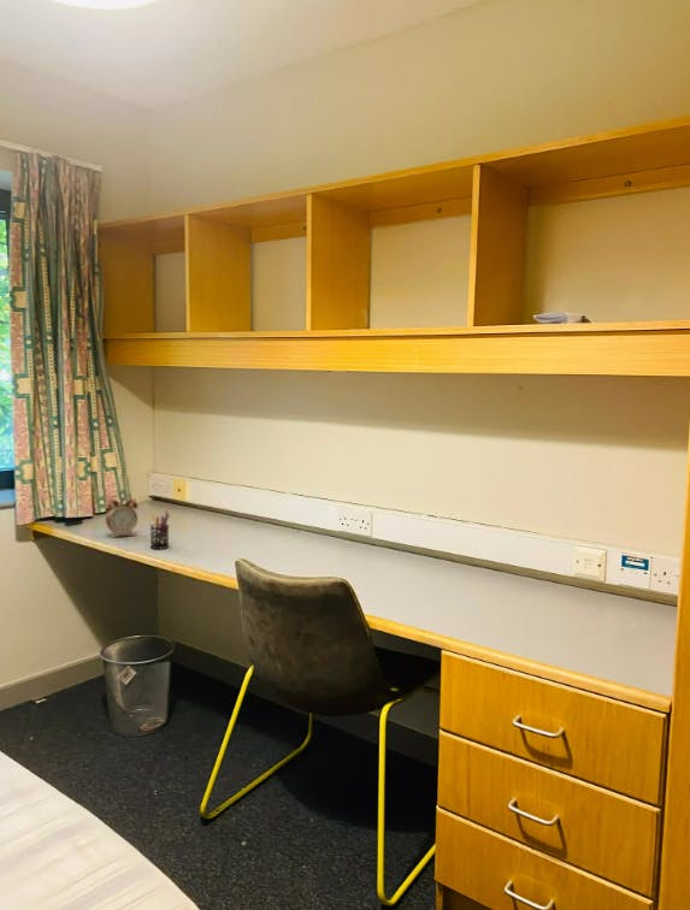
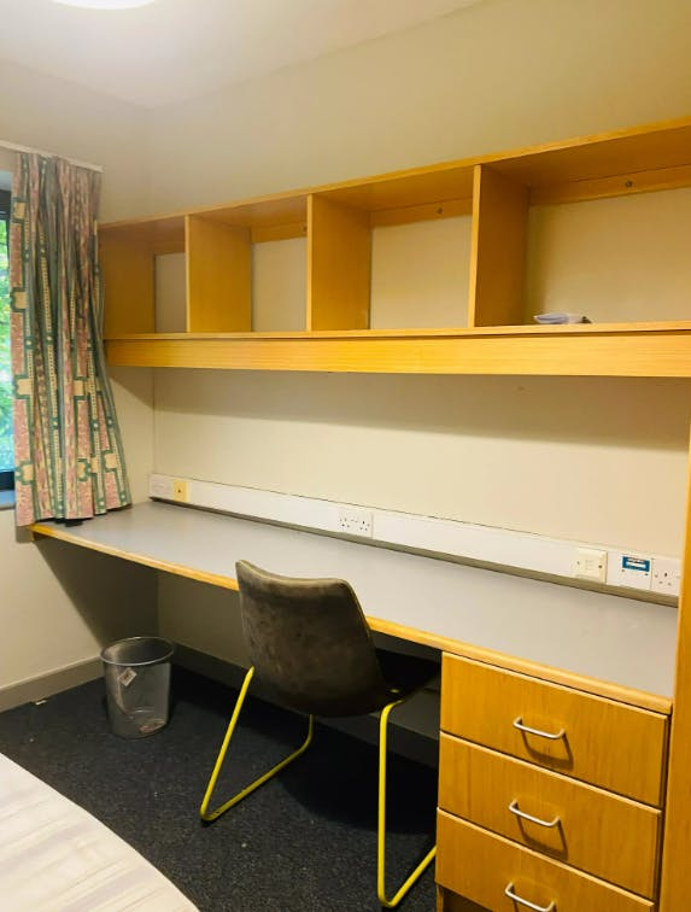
- pen holder [149,509,171,550]
- alarm clock [105,492,138,538]
